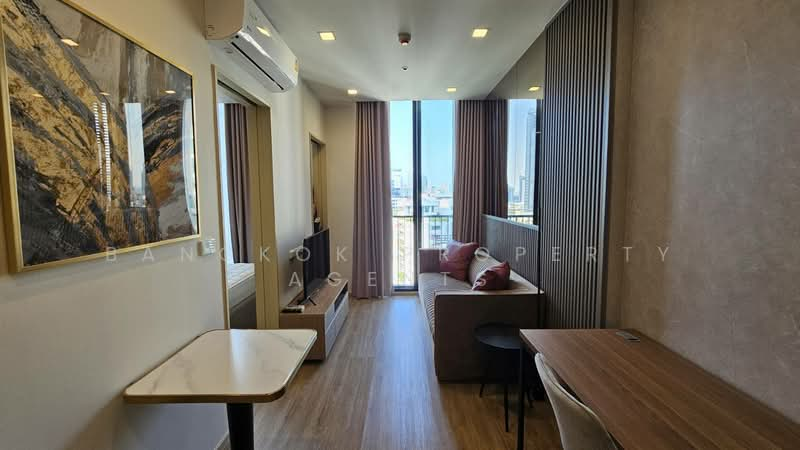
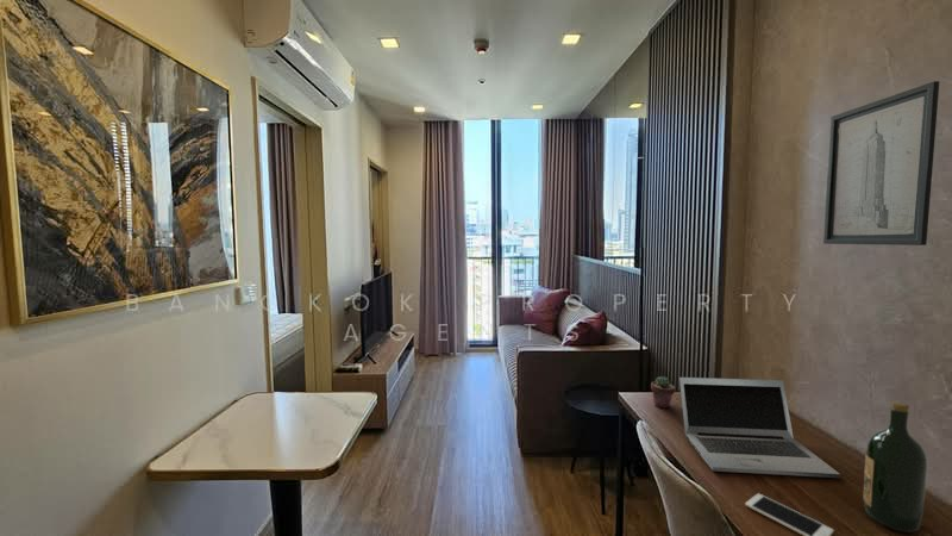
+ wall art [822,80,940,247]
+ wine bottle [862,401,928,534]
+ cell phone [744,492,834,536]
+ potted succulent [650,375,676,409]
+ laptop [678,376,841,479]
